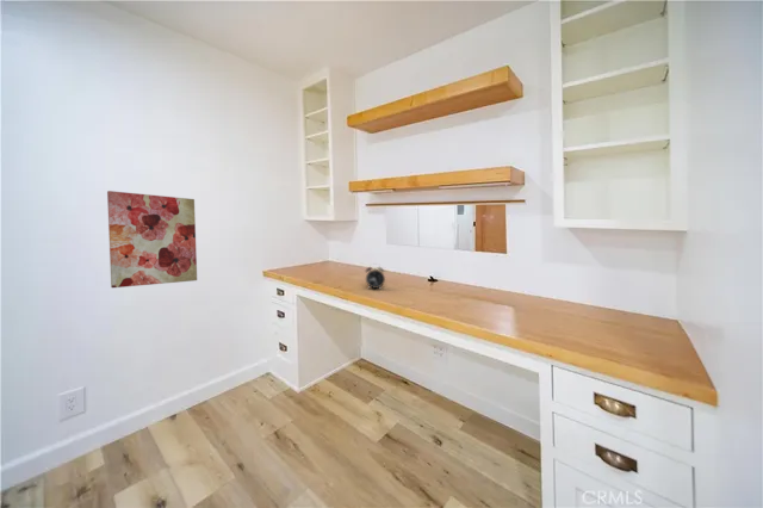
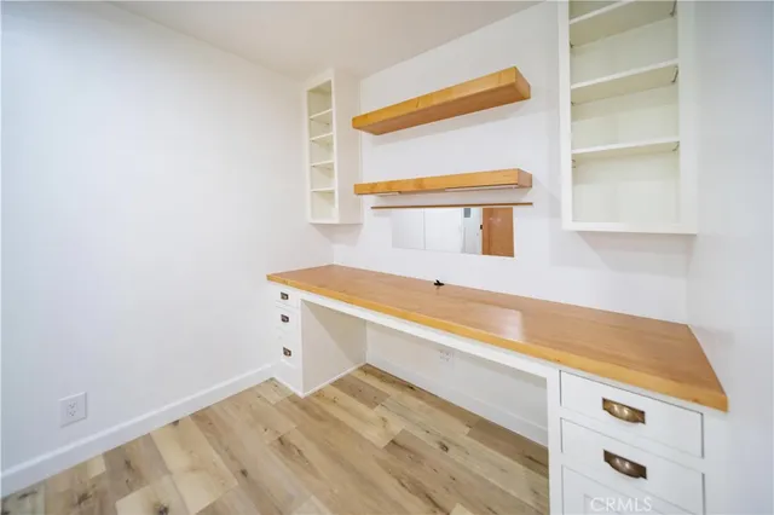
- alarm clock [364,262,386,290]
- wall art [106,190,198,289]
